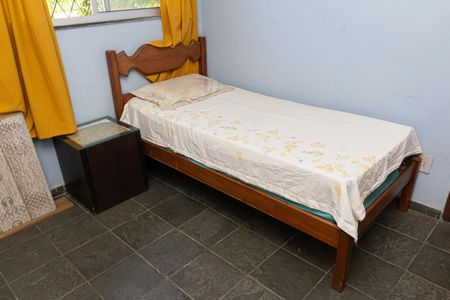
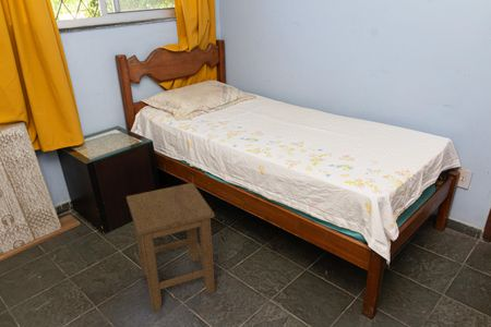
+ stool [125,182,216,313]
